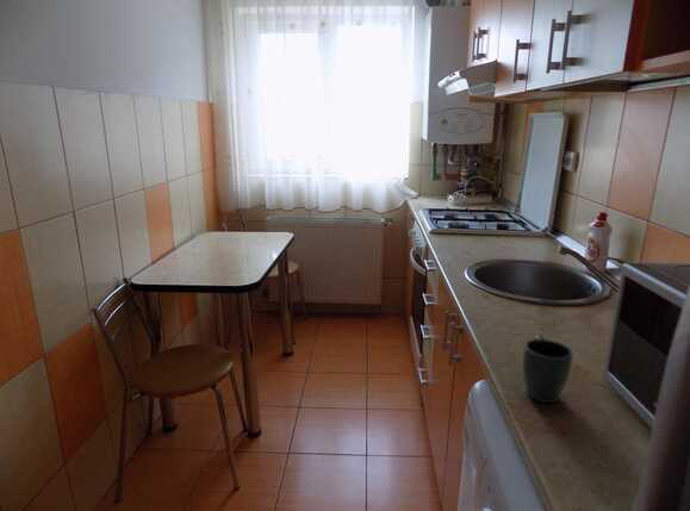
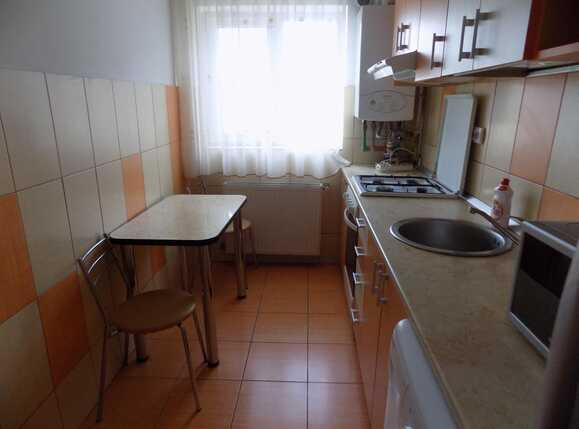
- mug [522,334,574,404]
